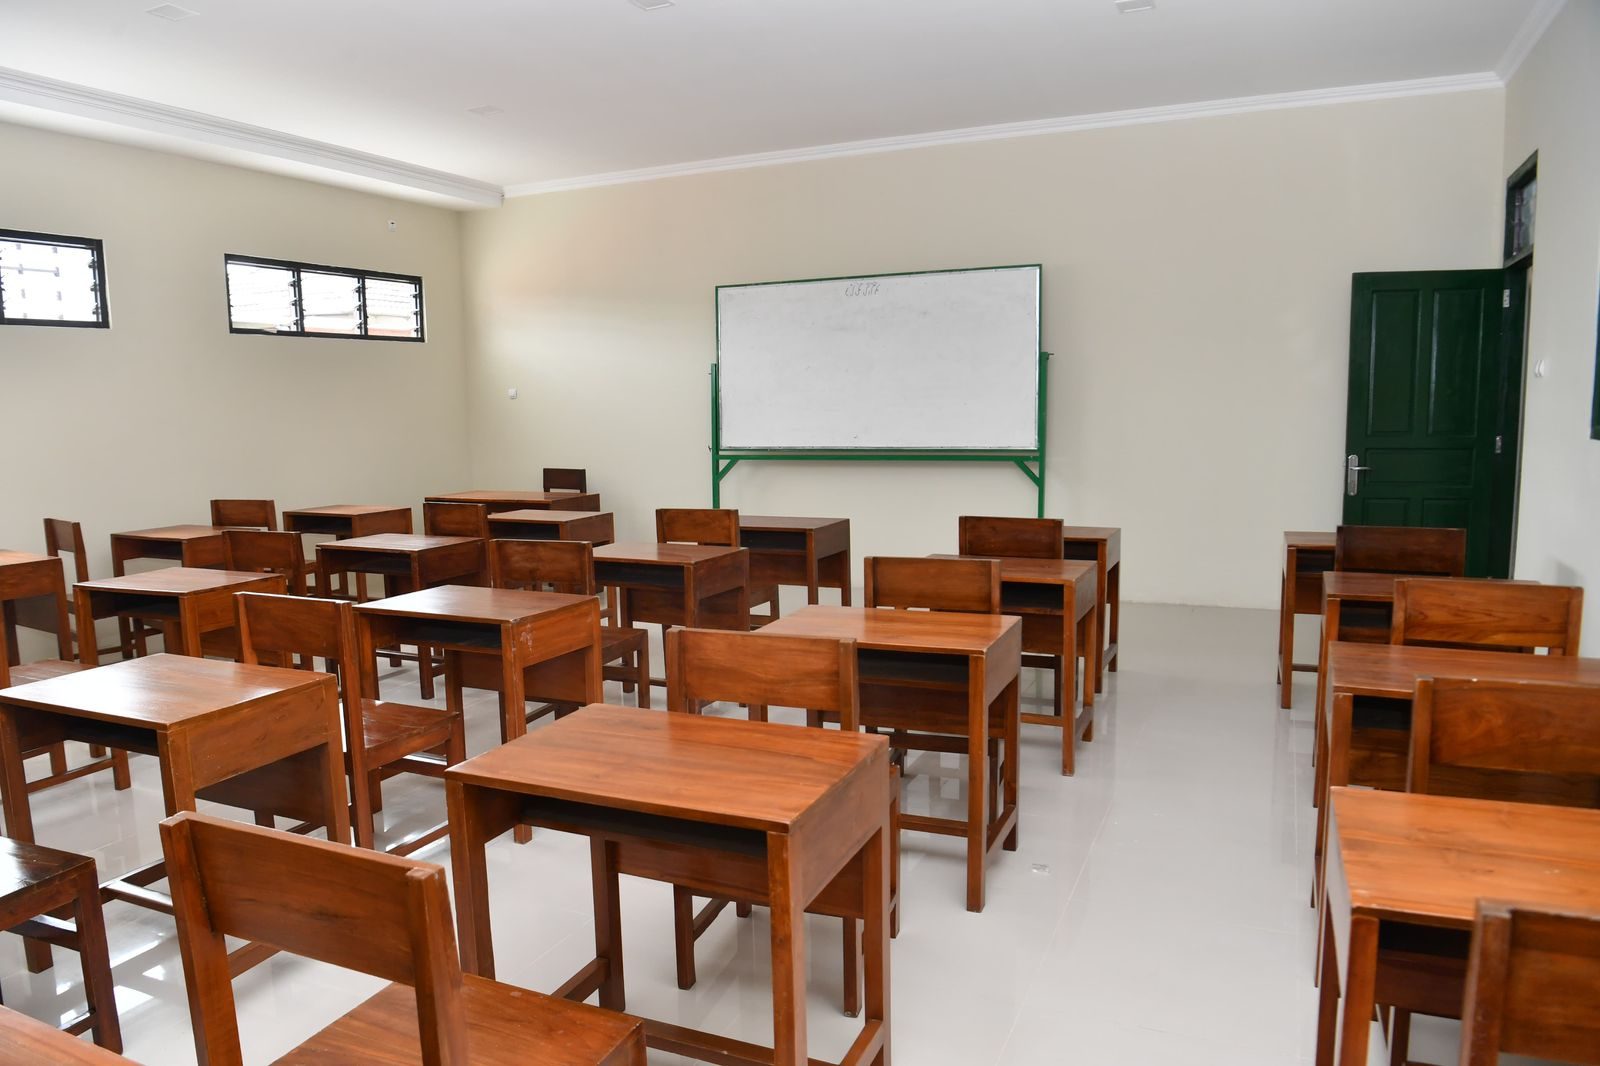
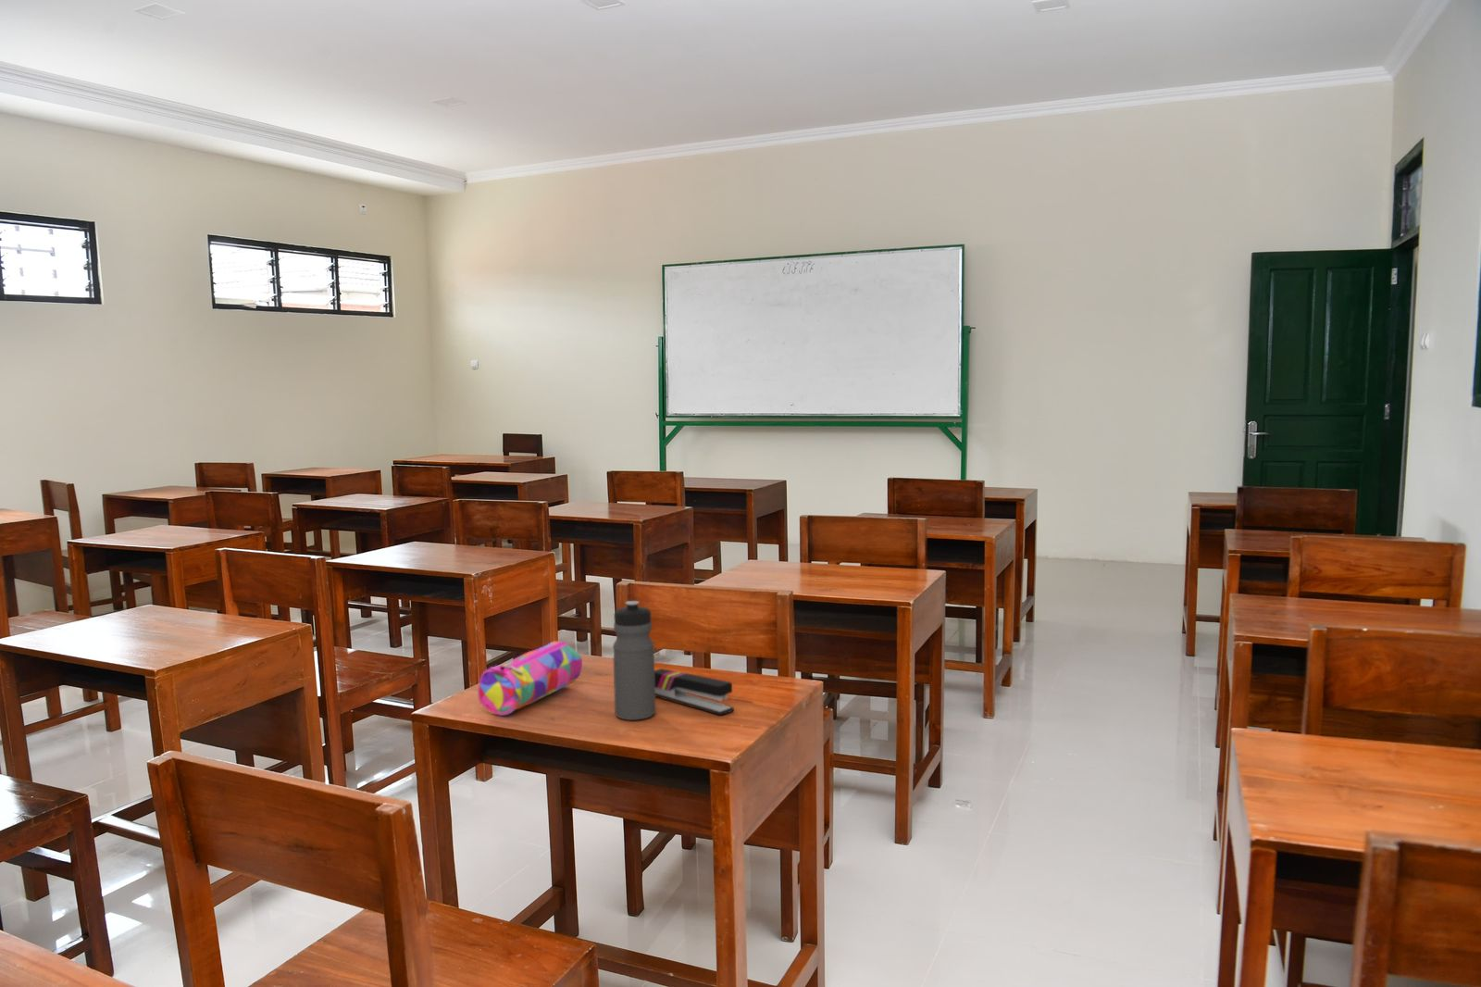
+ stapler [654,668,734,716]
+ pencil case [477,641,584,717]
+ water bottle [612,600,656,722]
